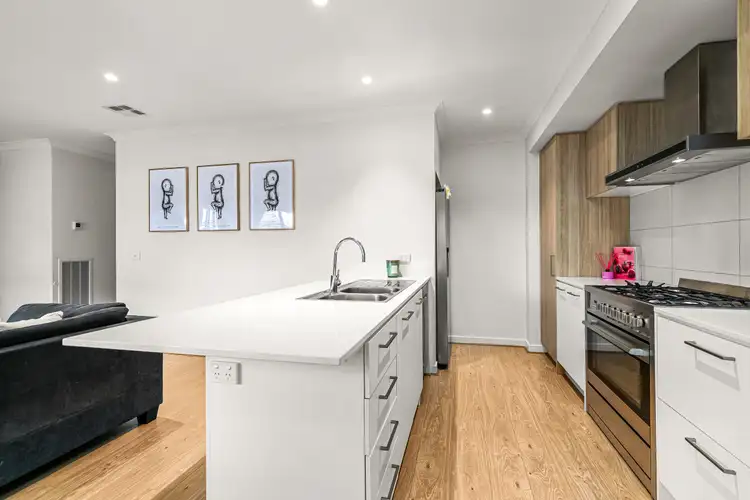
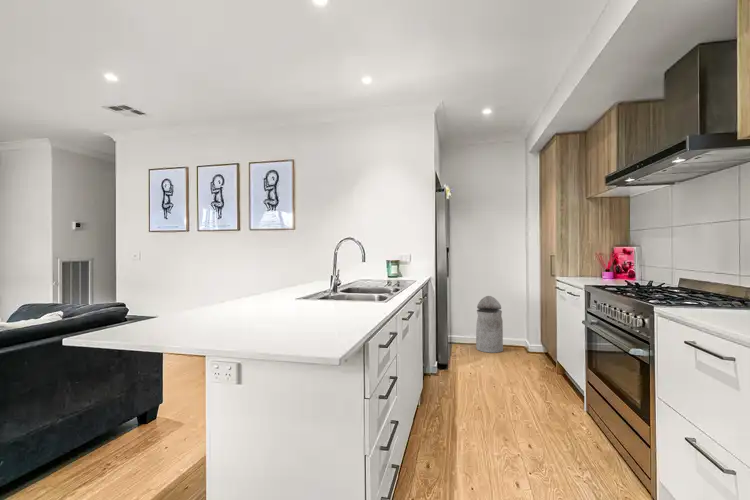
+ trash can [475,295,504,354]
